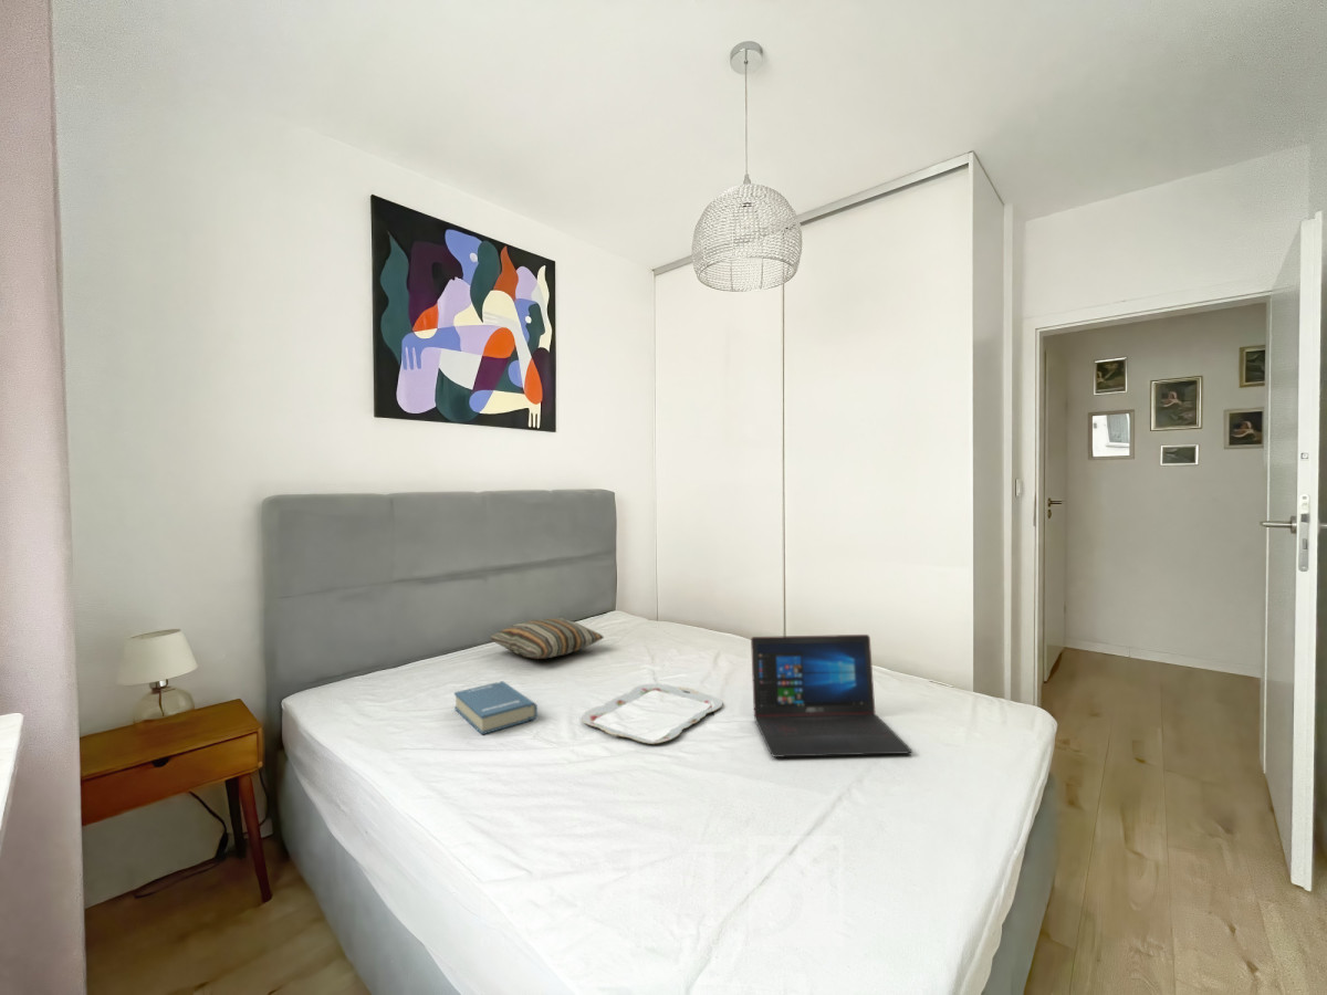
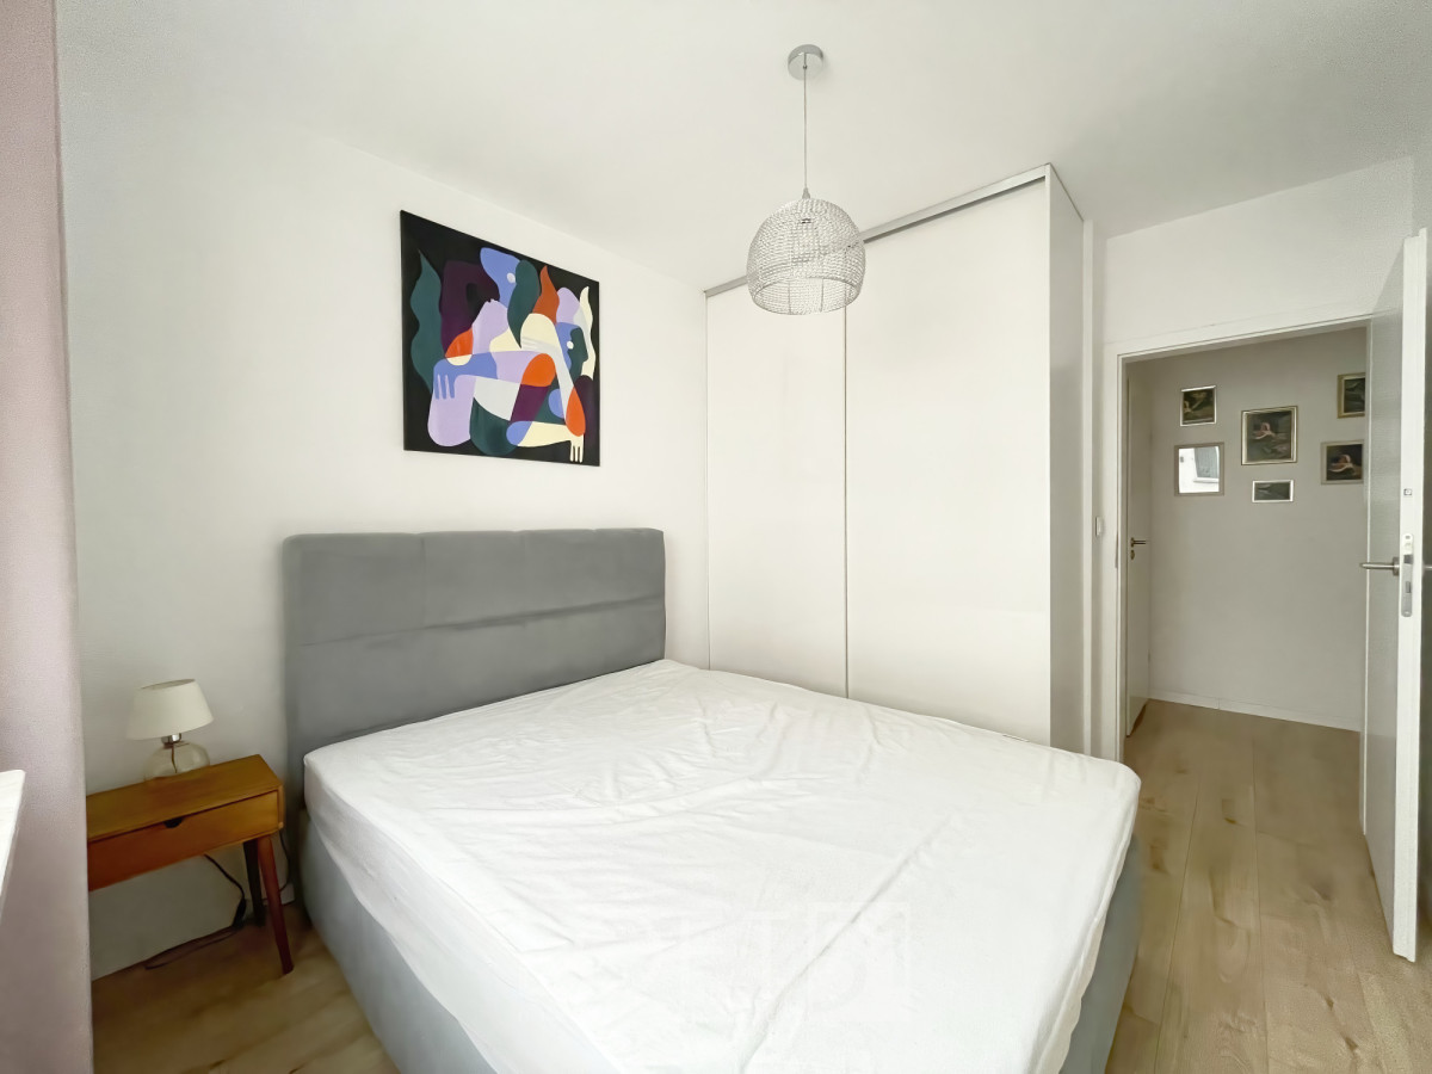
- laptop [750,633,913,758]
- book [453,680,539,735]
- pillow [489,617,605,660]
- serving tray [581,683,723,745]
